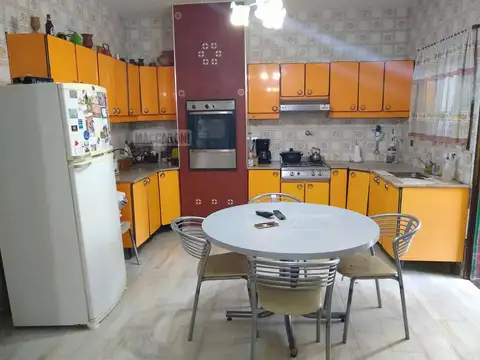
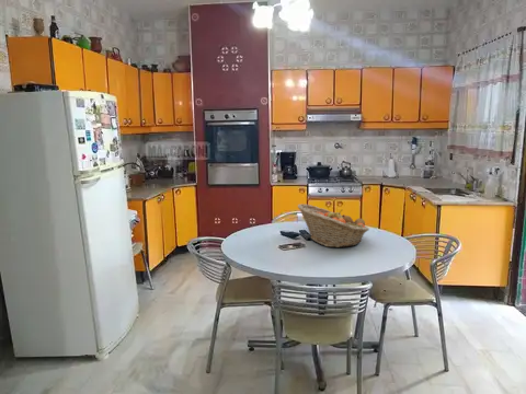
+ fruit basket [297,202,370,248]
